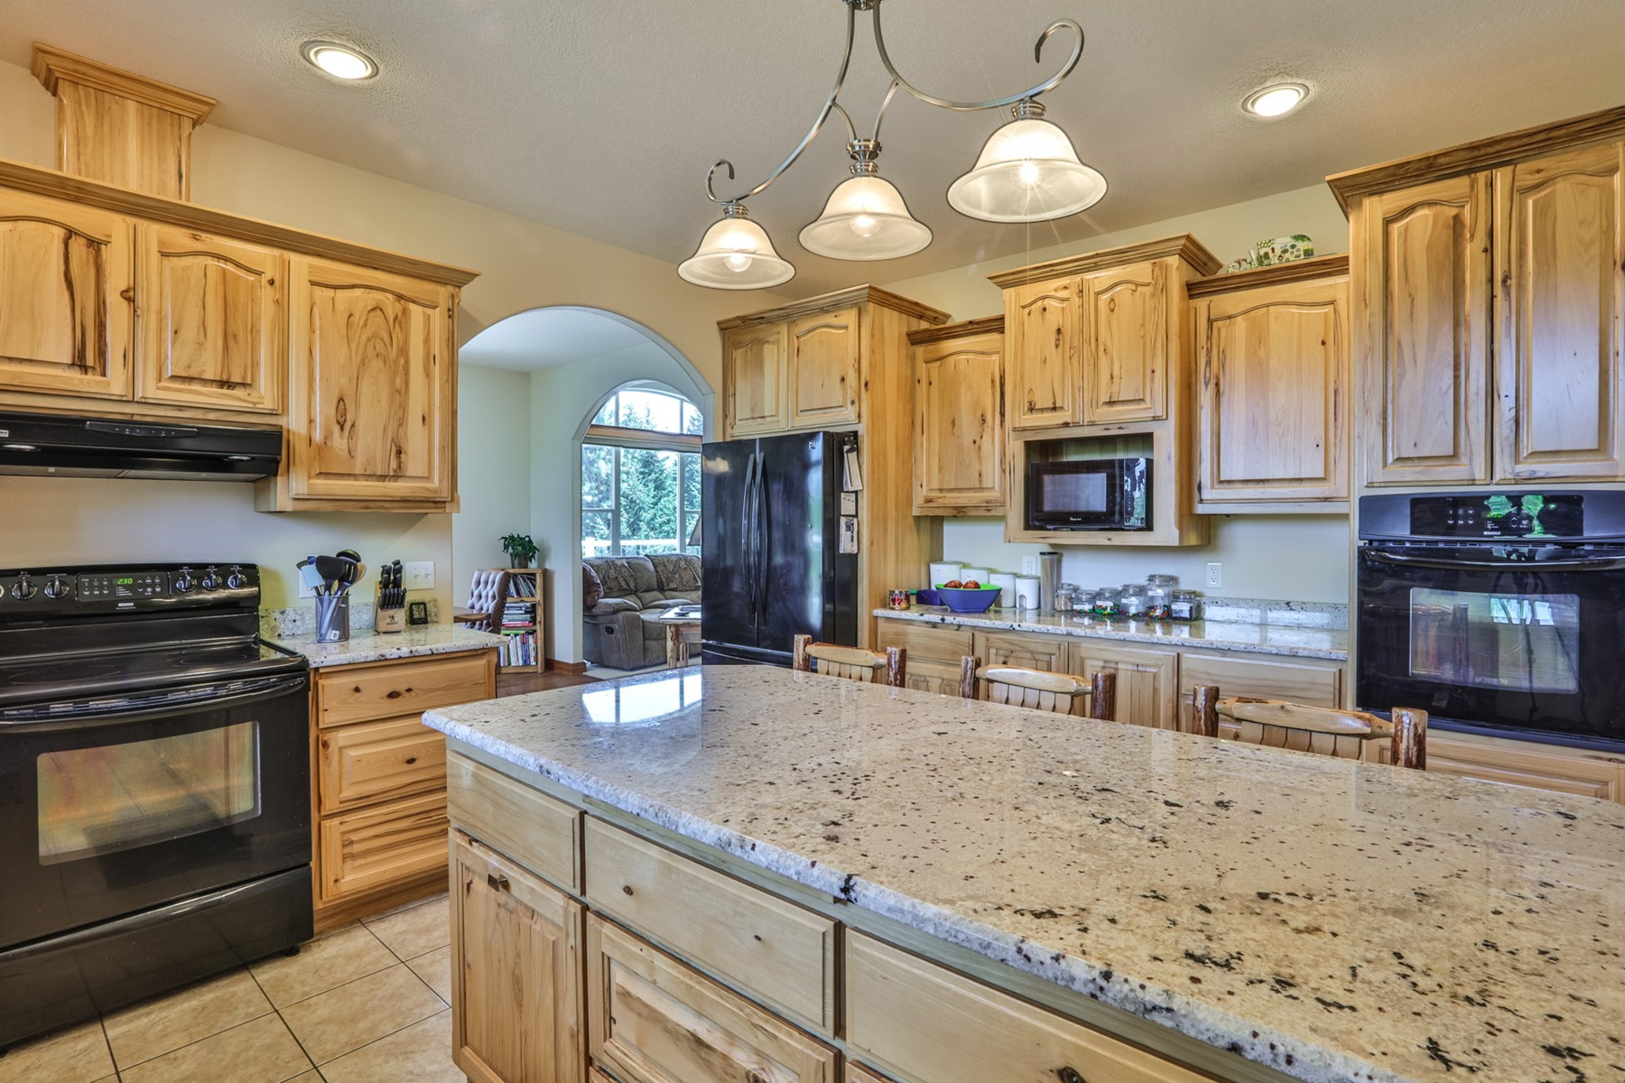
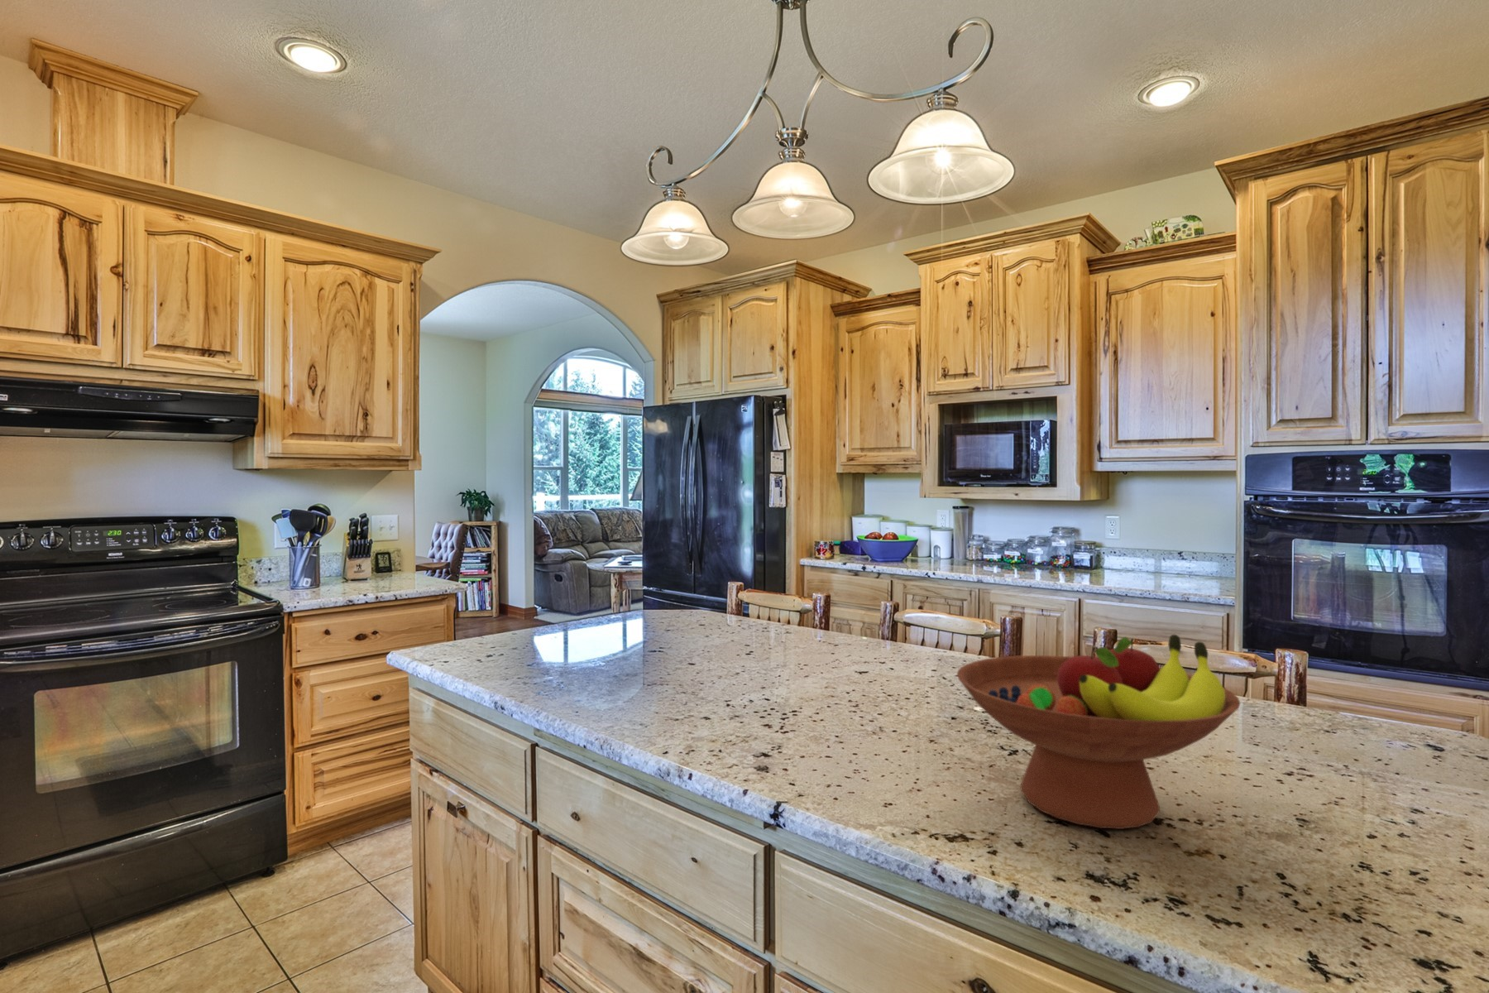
+ fruit bowl [956,634,1242,830]
